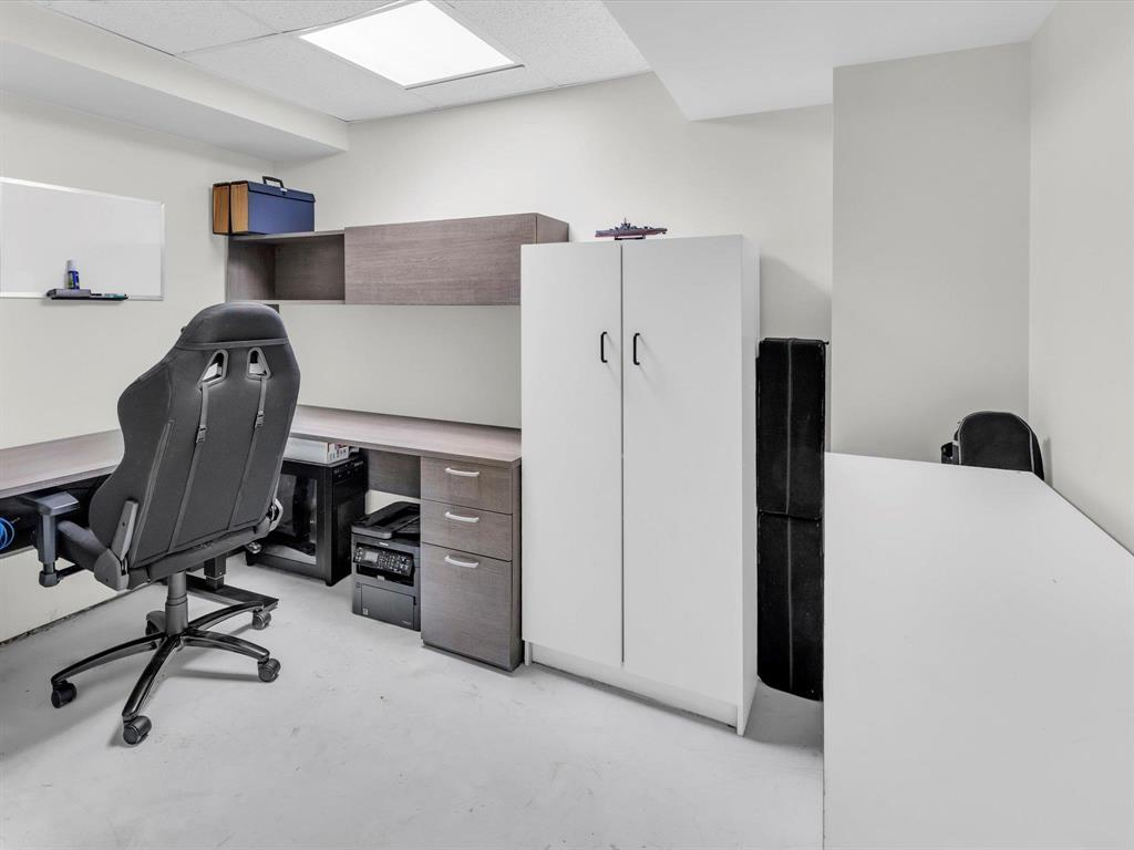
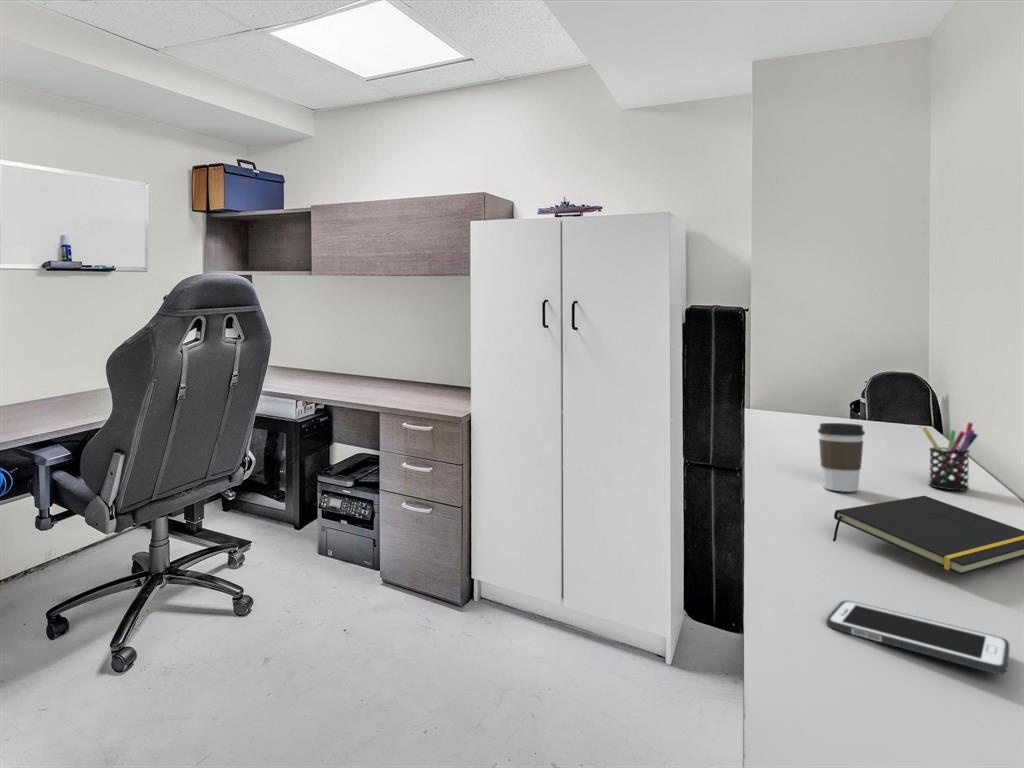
+ cell phone [826,600,1010,676]
+ pen holder [921,421,979,491]
+ notepad [832,495,1024,576]
+ coffee cup [817,422,866,493]
